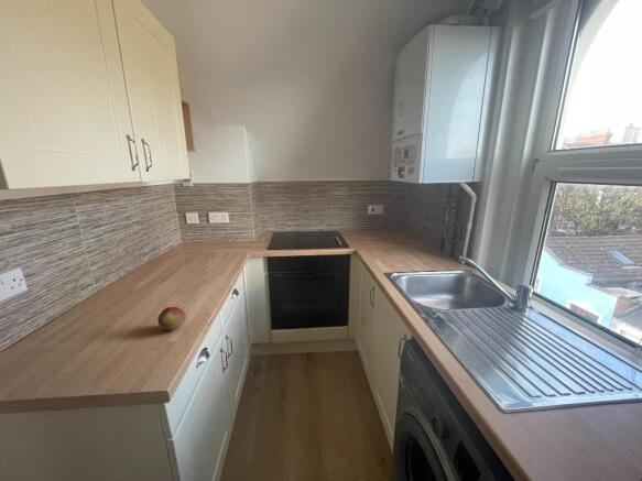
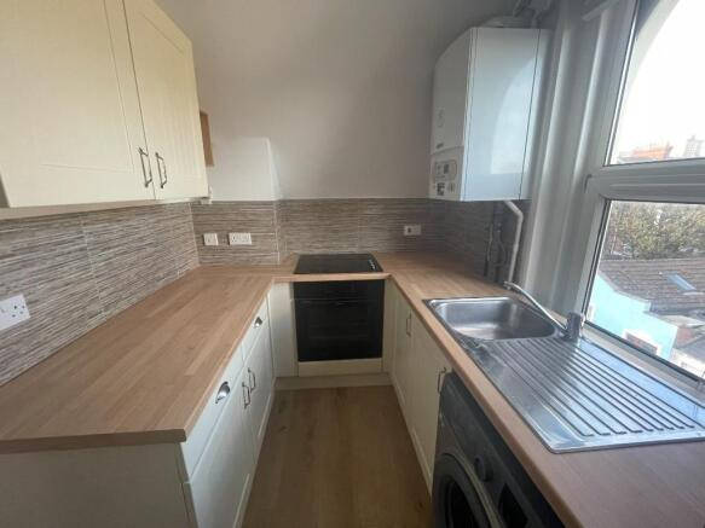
- apple [156,306,187,331]
